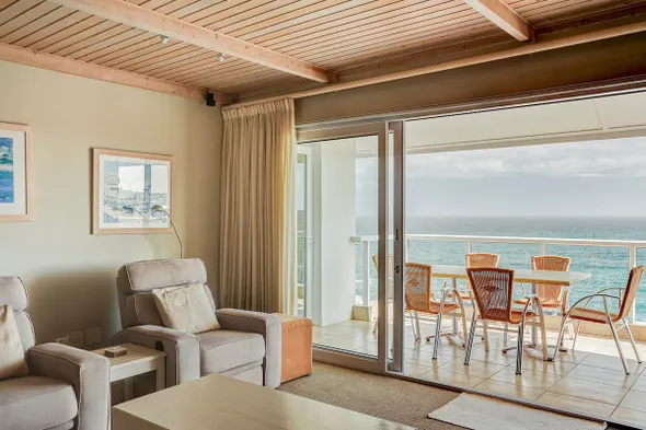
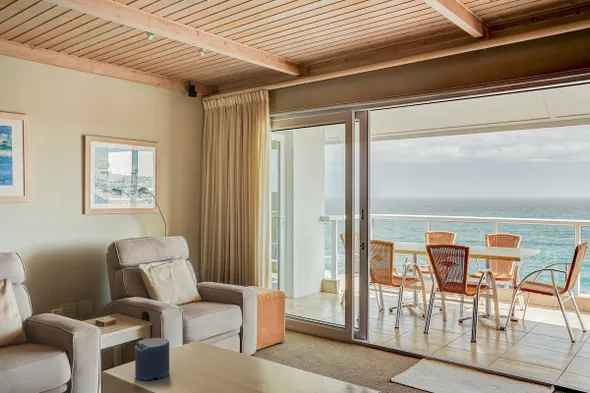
+ candle [134,337,170,381]
